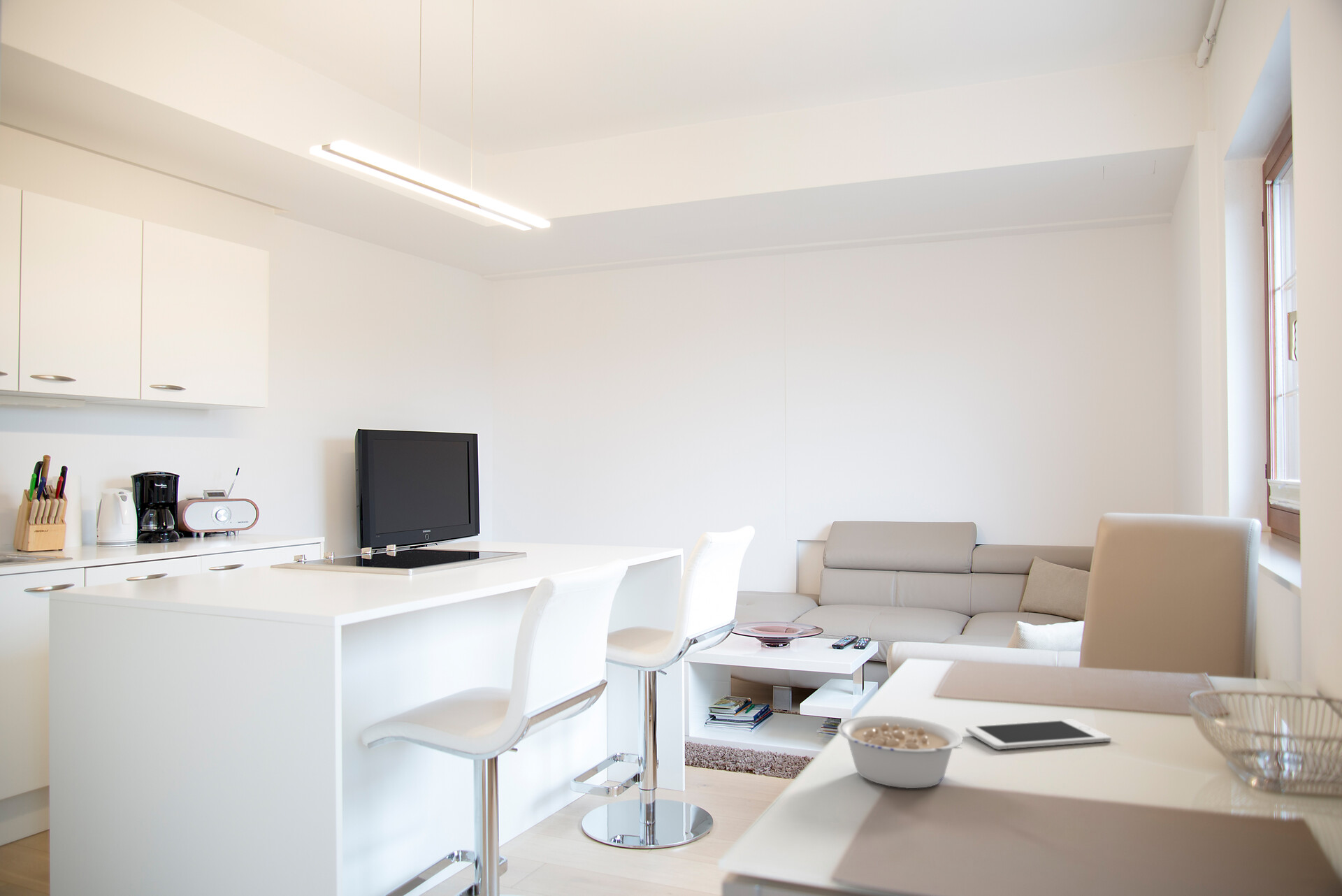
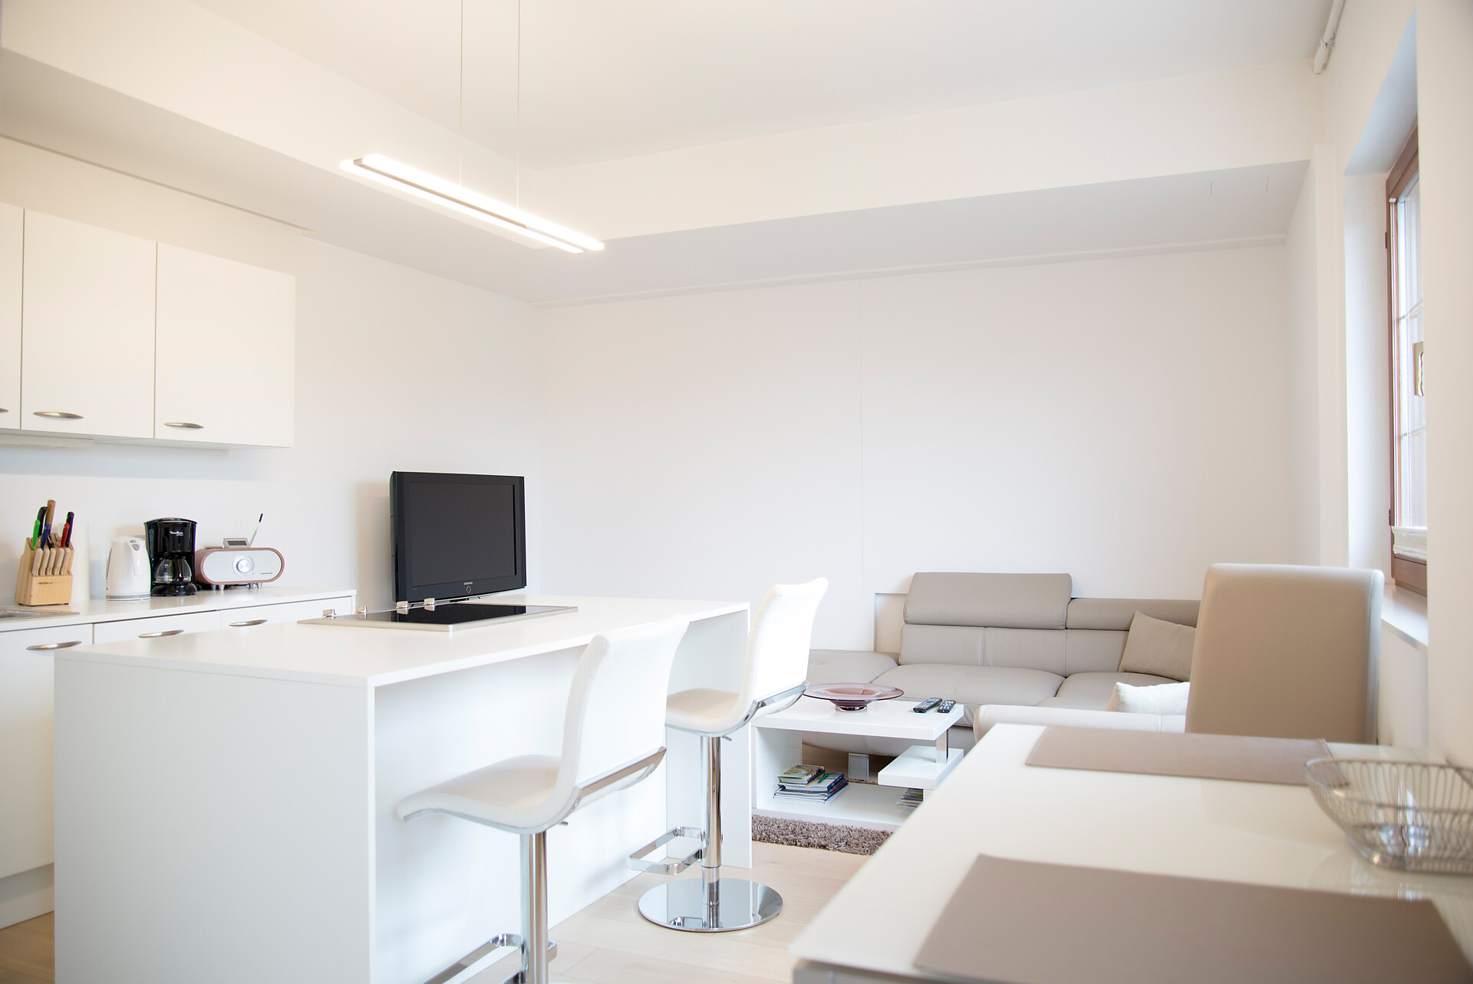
- legume [837,715,964,789]
- cell phone [965,718,1111,751]
